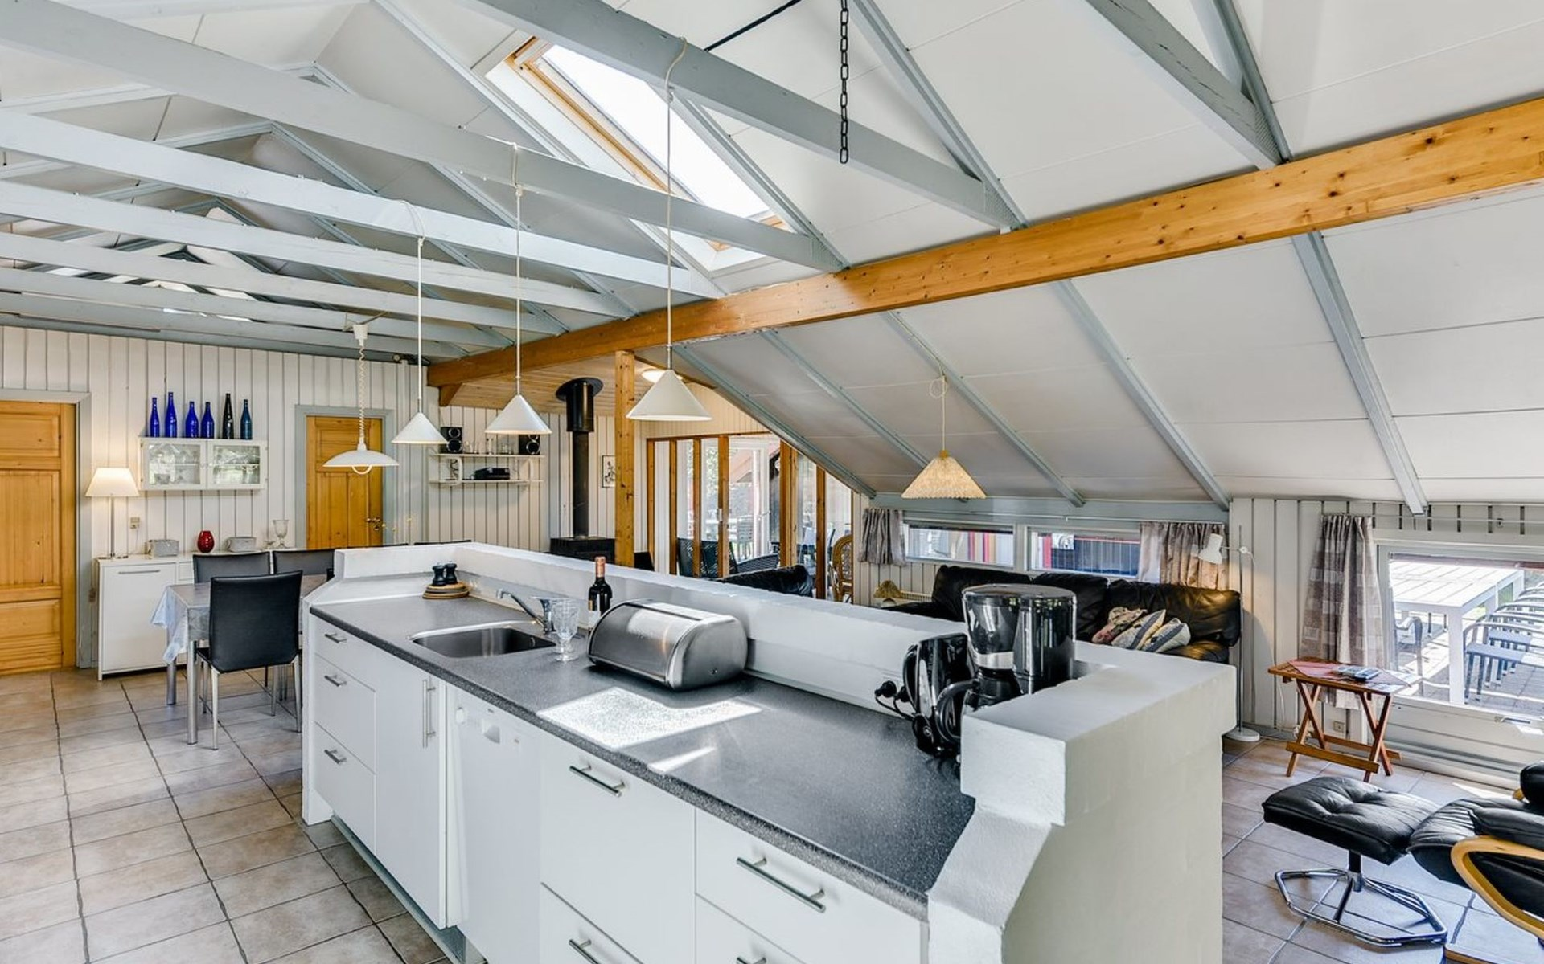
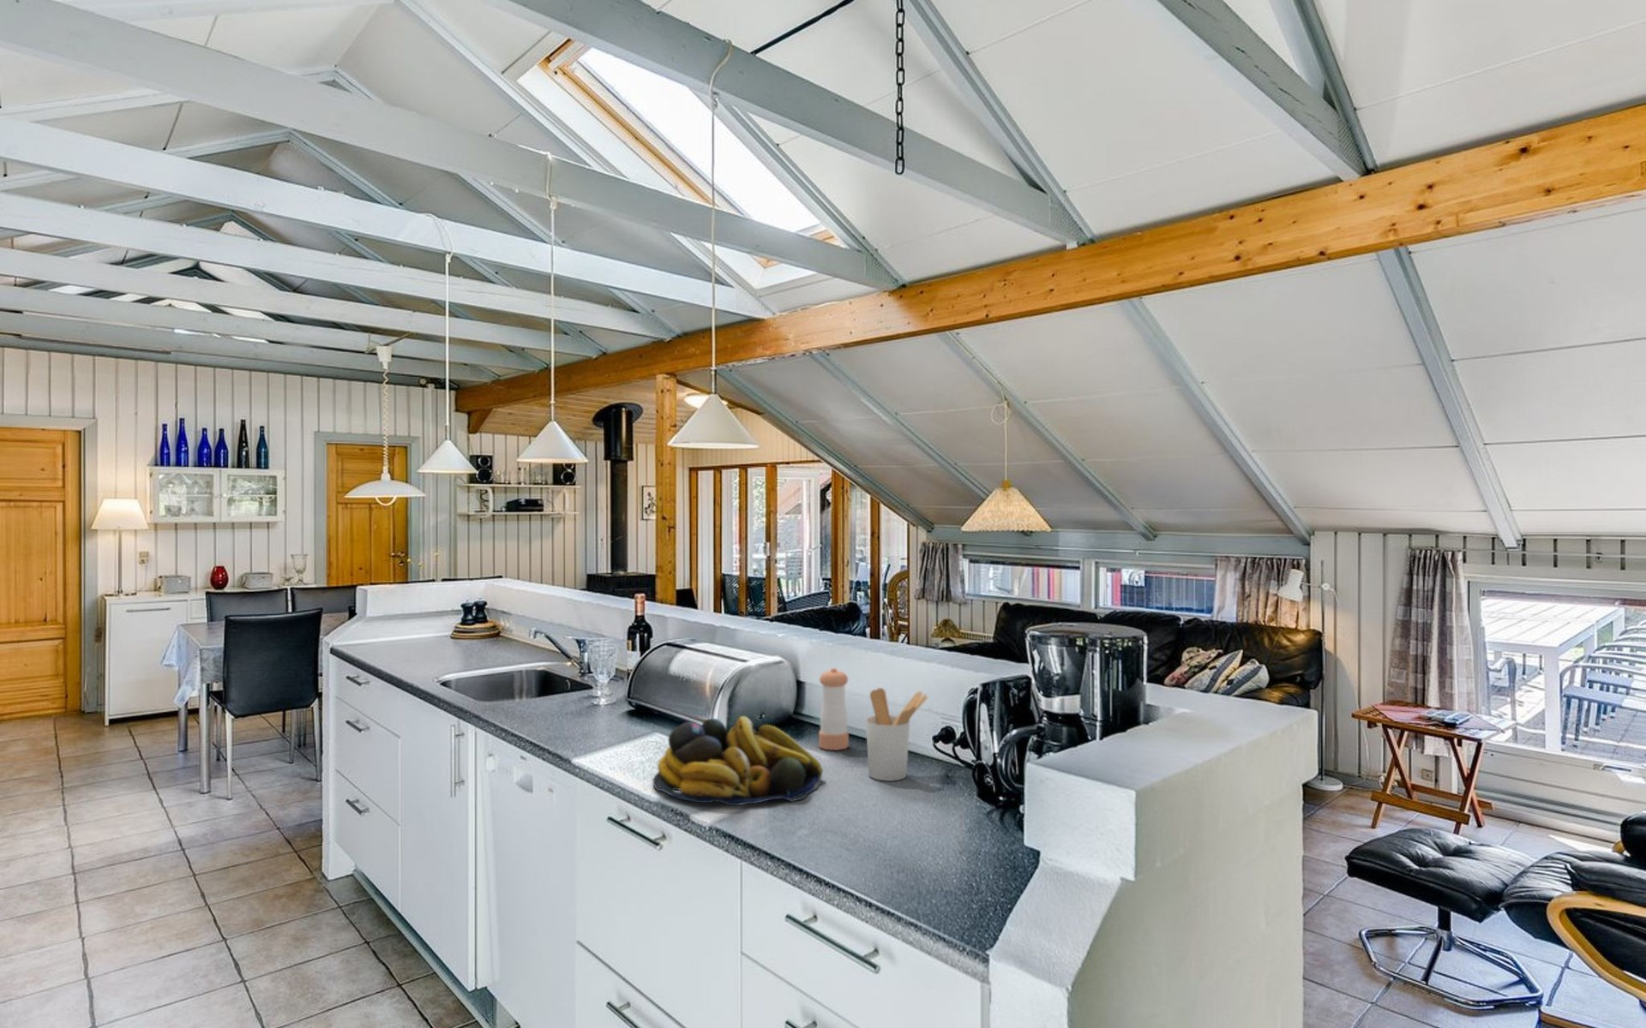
+ fruit bowl [653,715,824,807]
+ pepper shaker [818,667,850,751]
+ utensil holder [865,687,929,782]
